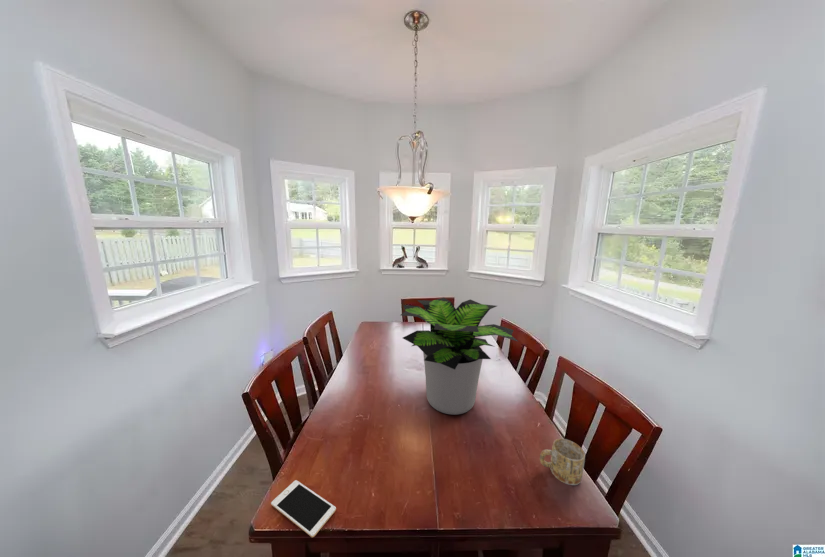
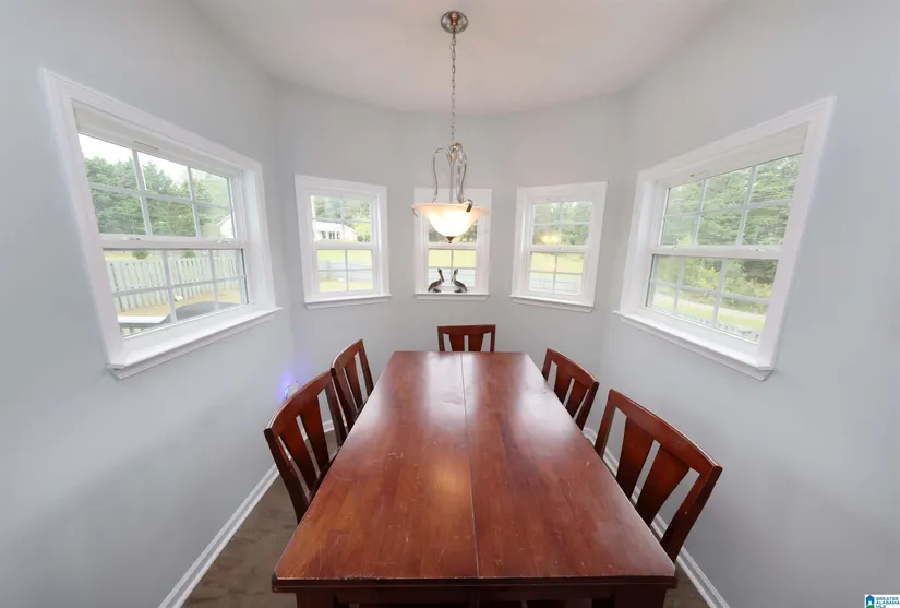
- mug [539,438,586,486]
- potted plant [400,297,520,416]
- cell phone [270,479,337,538]
